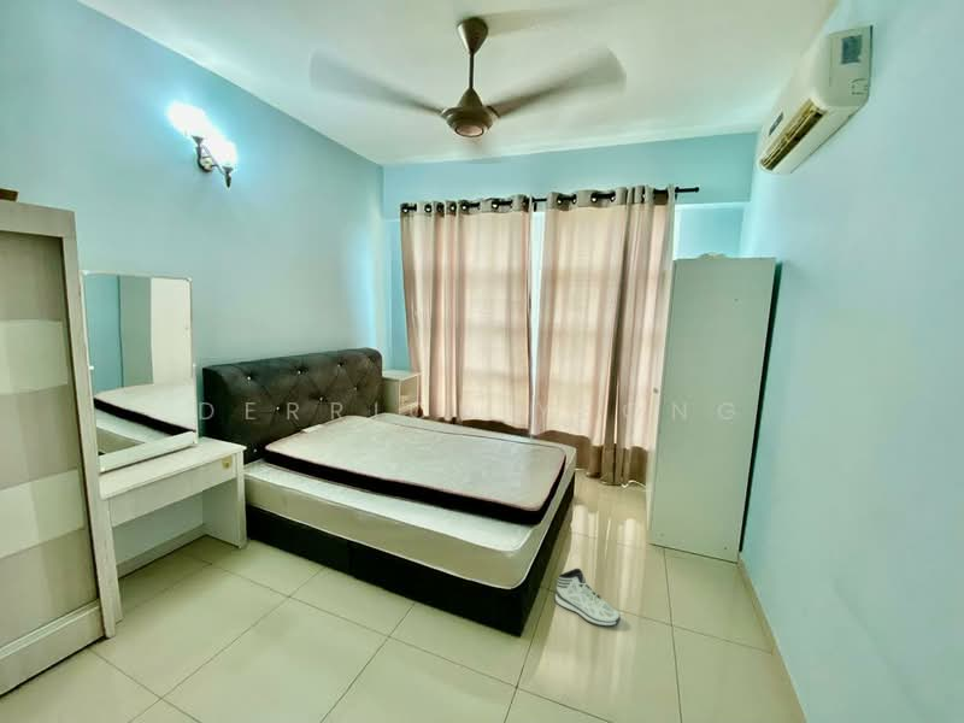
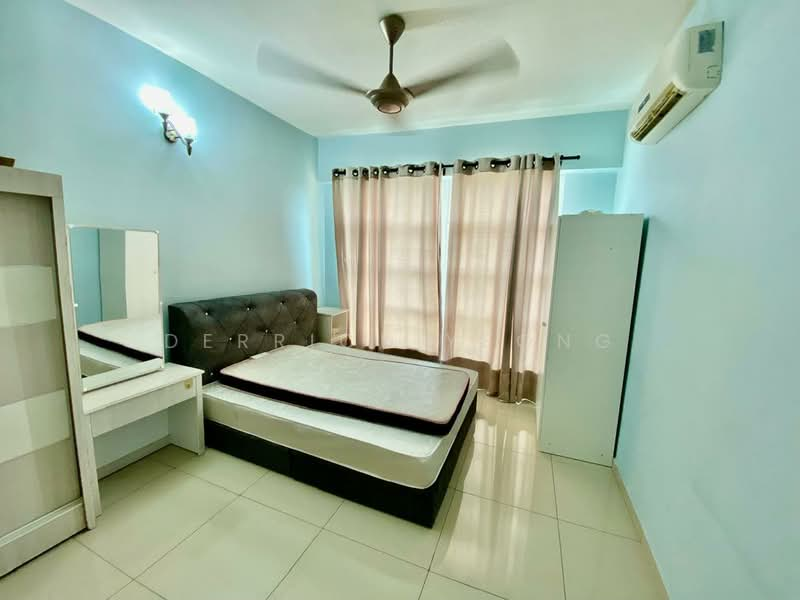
- sneaker [554,568,622,628]
